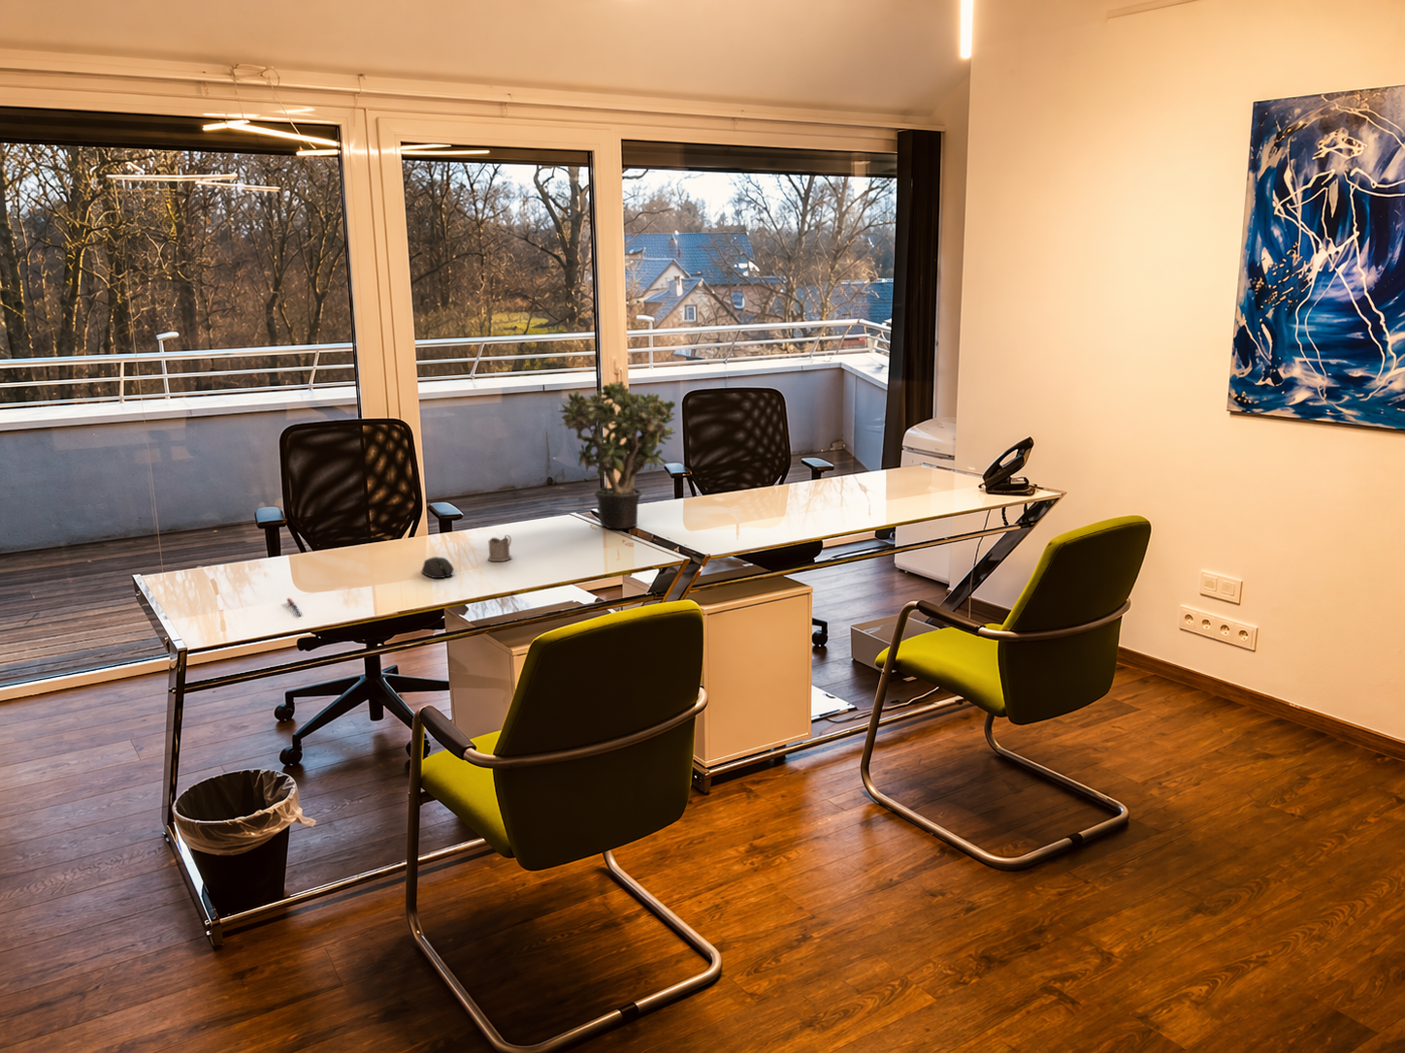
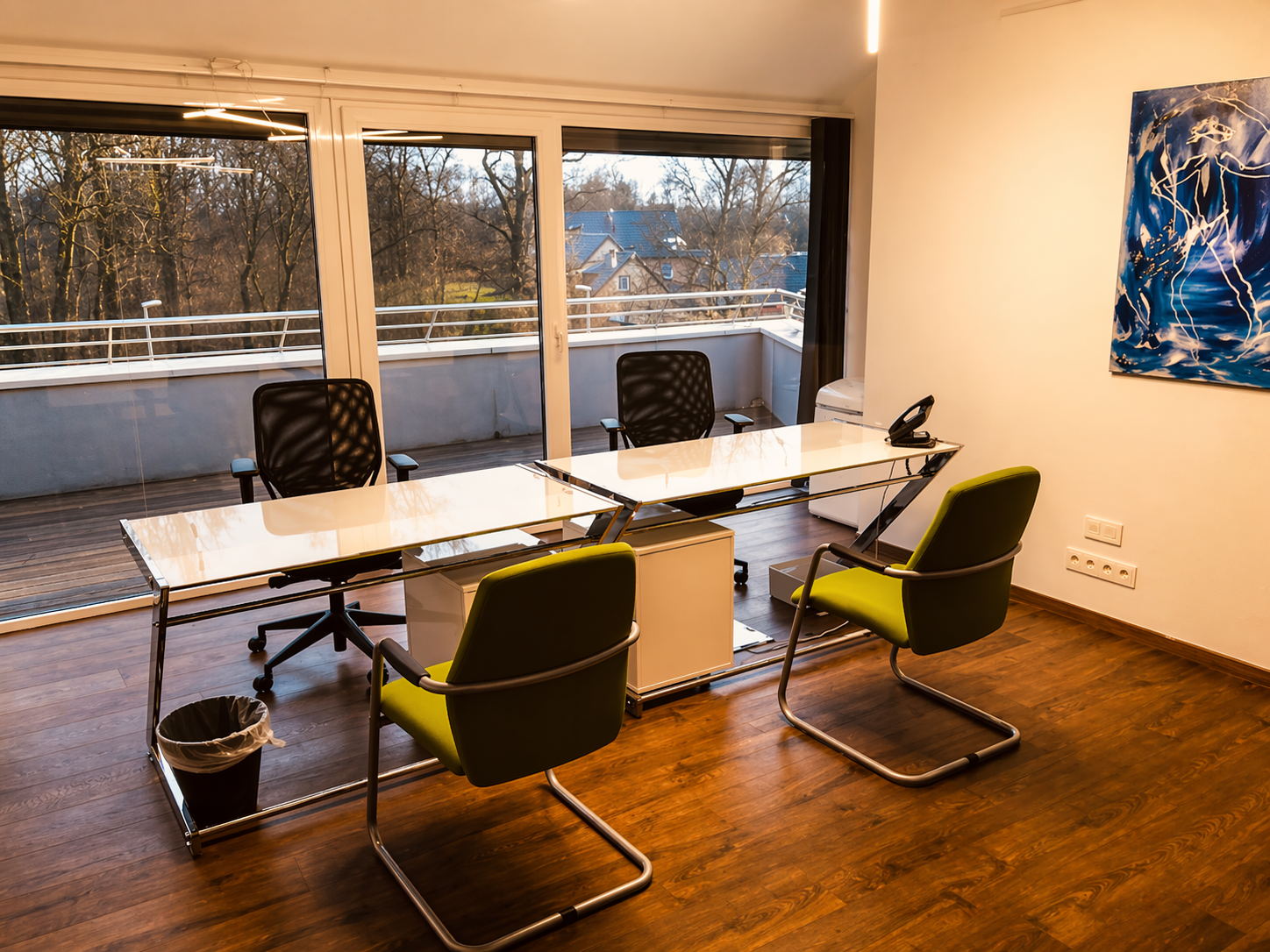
- tea glass holder [487,534,512,562]
- pen [285,597,304,617]
- computer mouse [422,555,455,578]
- potted plant [556,380,677,530]
